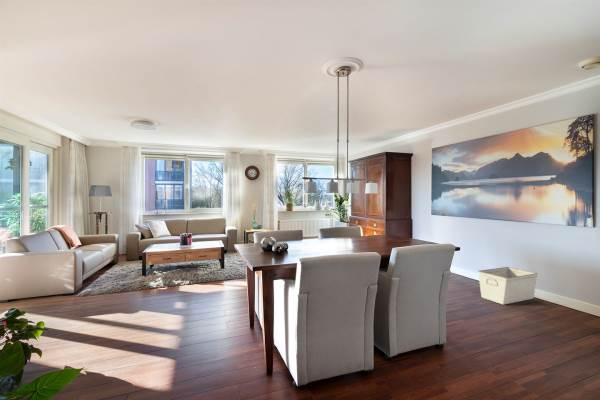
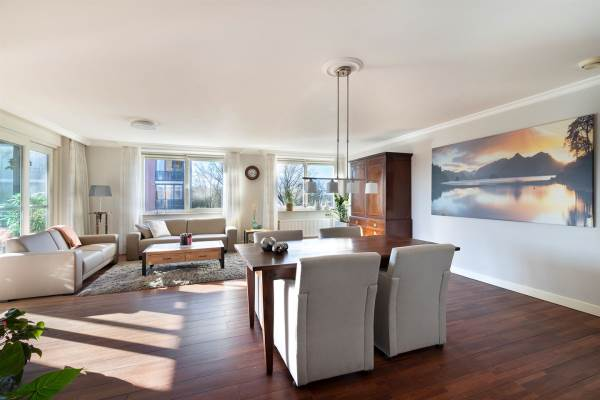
- storage bin [477,266,538,305]
